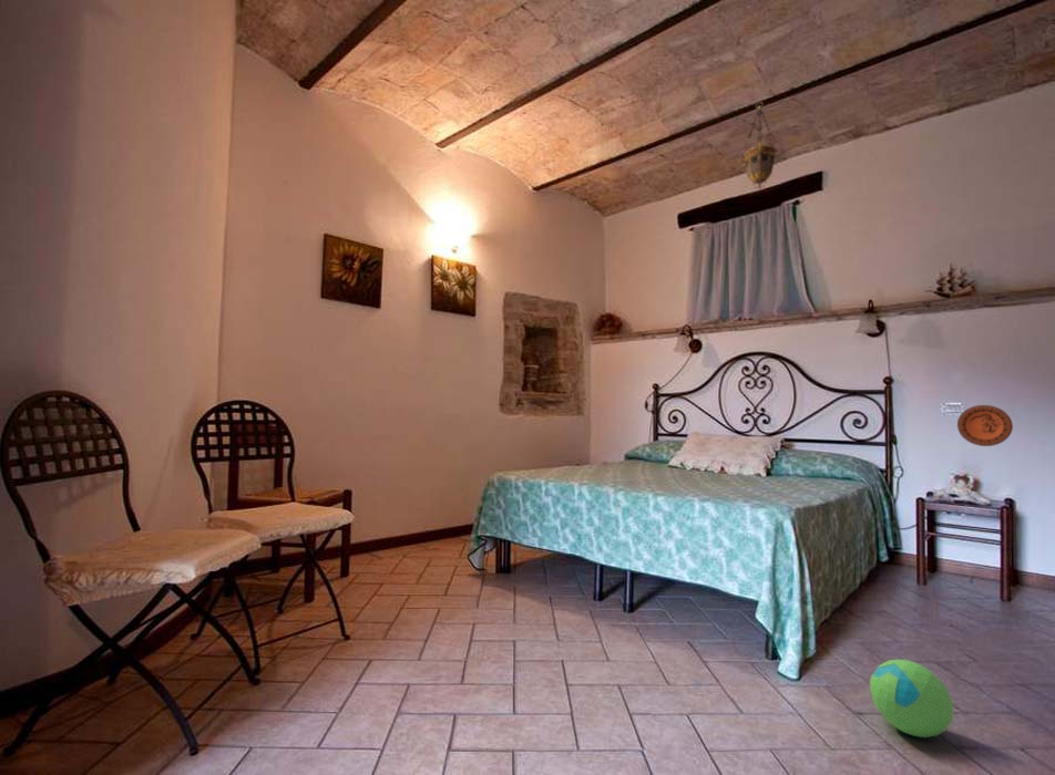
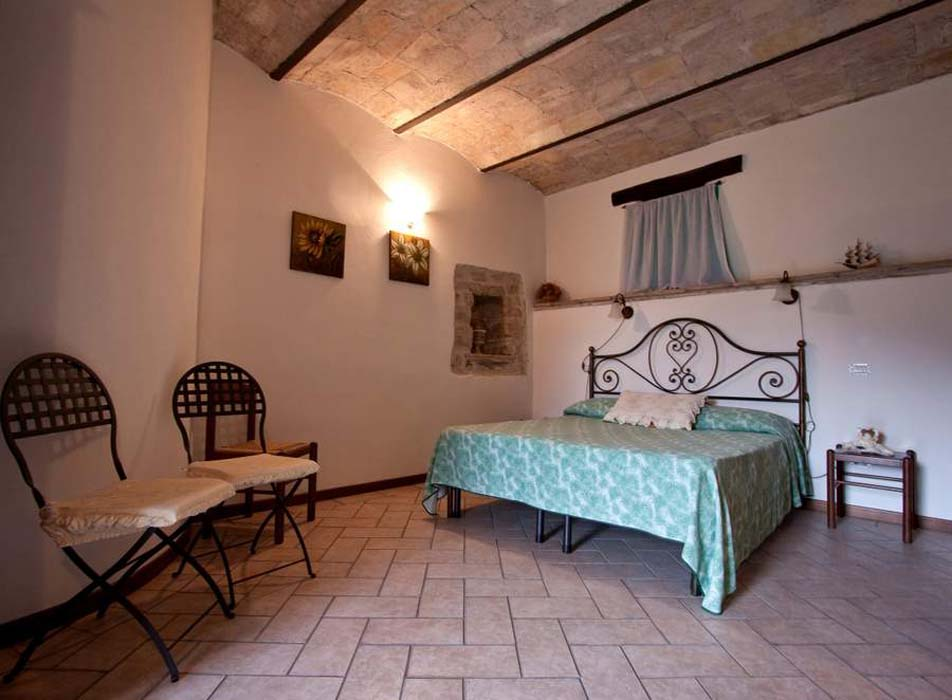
- ball [869,659,955,738]
- decorative plate [956,404,1014,447]
- hanging lantern [736,101,783,192]
